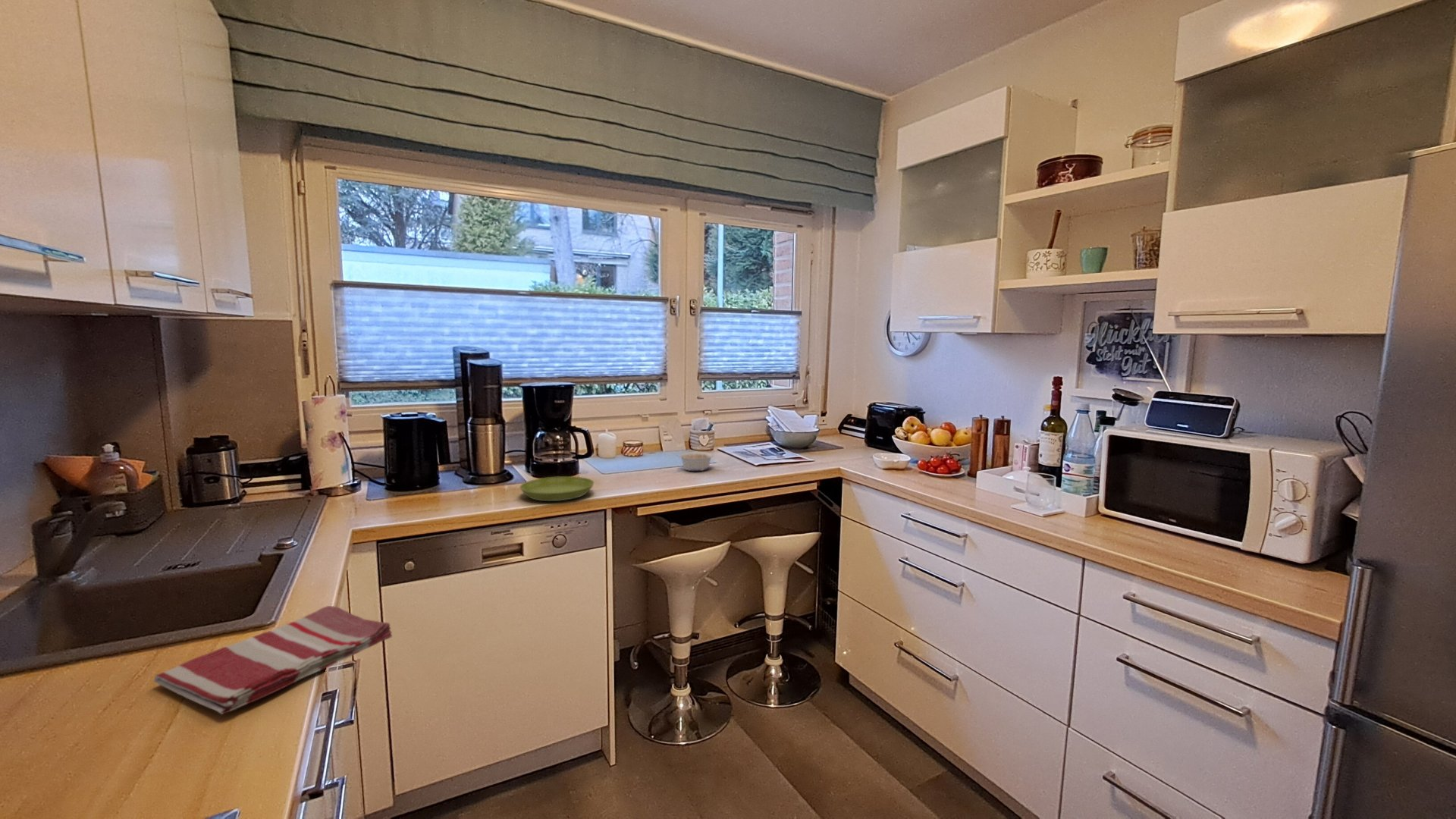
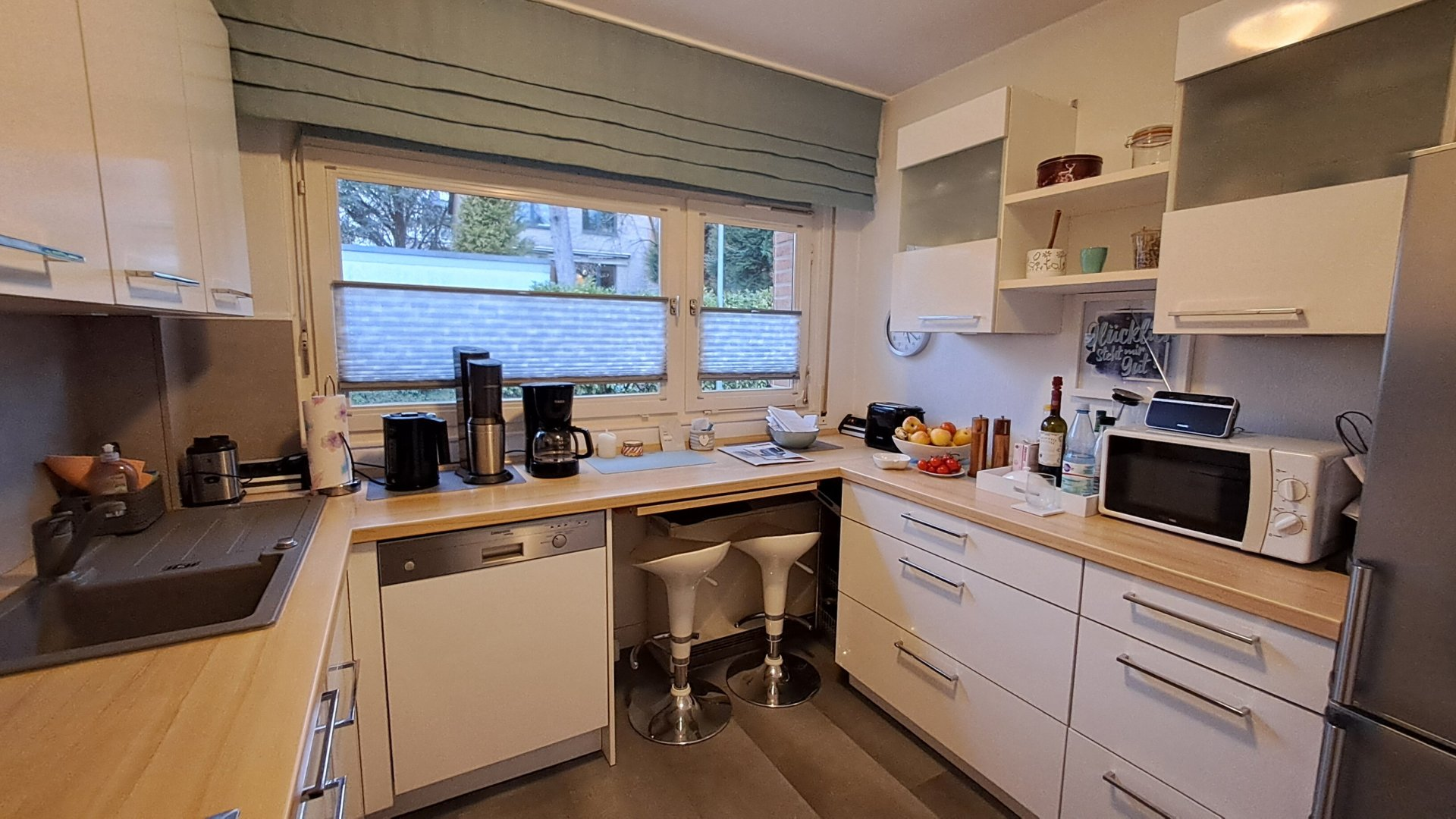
- dish towel [153,605,393,715]
- legume [675,451,714,472]
- saucer [519,475,595,502]
